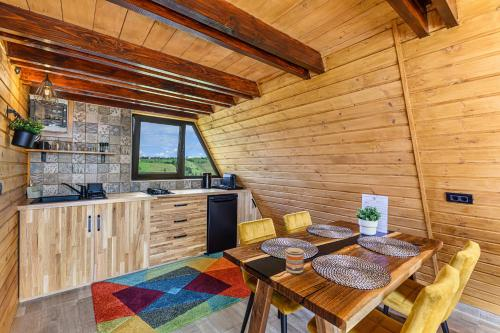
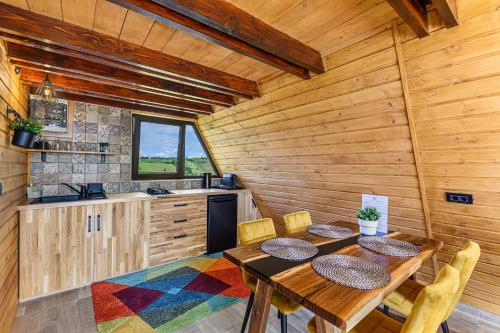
- mug [285,247,304,274]
